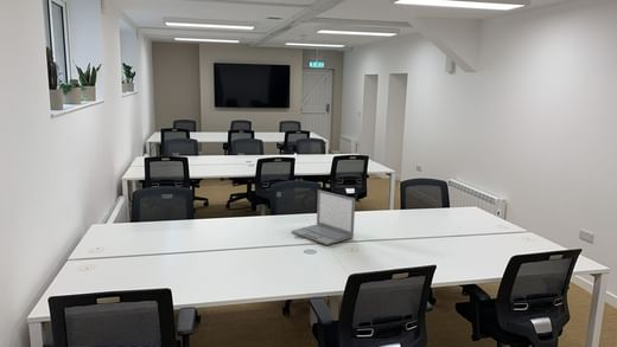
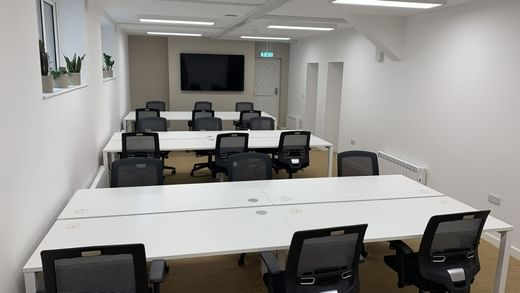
- laptop [291,188,356,246]
